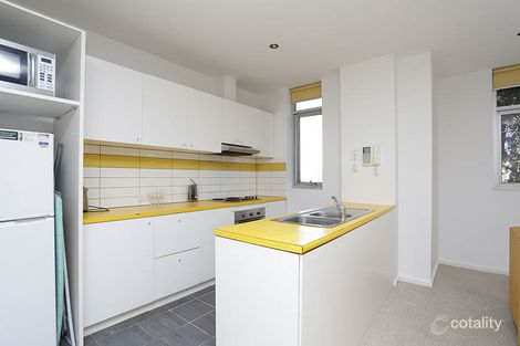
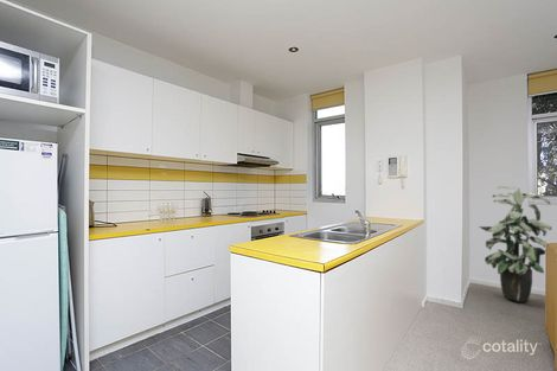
+ indoor plant [478,185,553,303]
